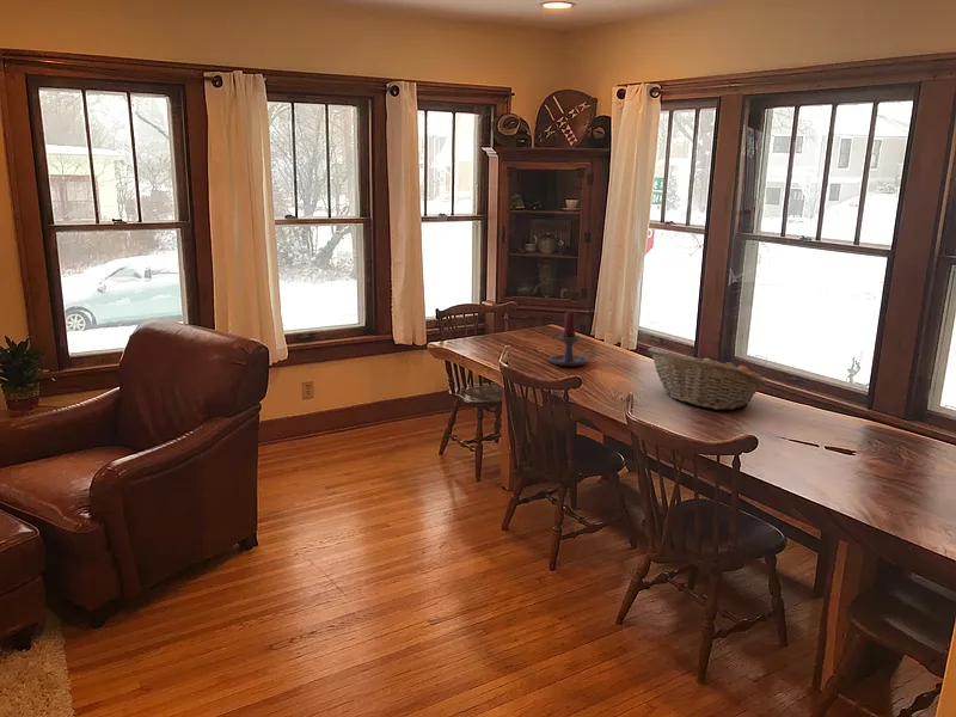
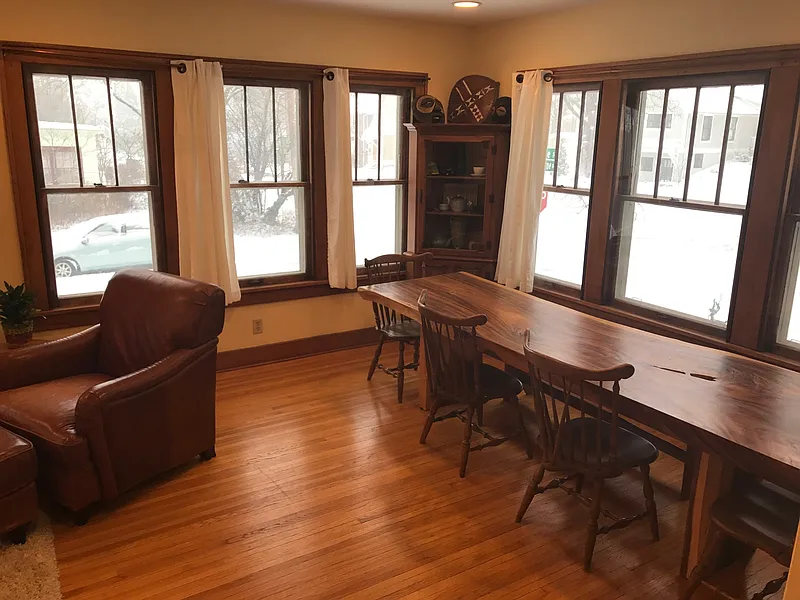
- fruit basket [646,347,767,411]
- candle holder [549,311,595,367]
